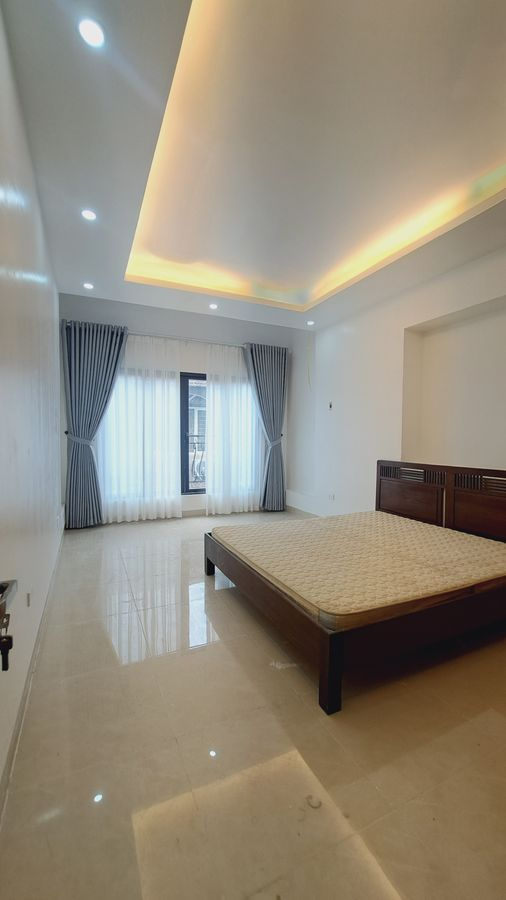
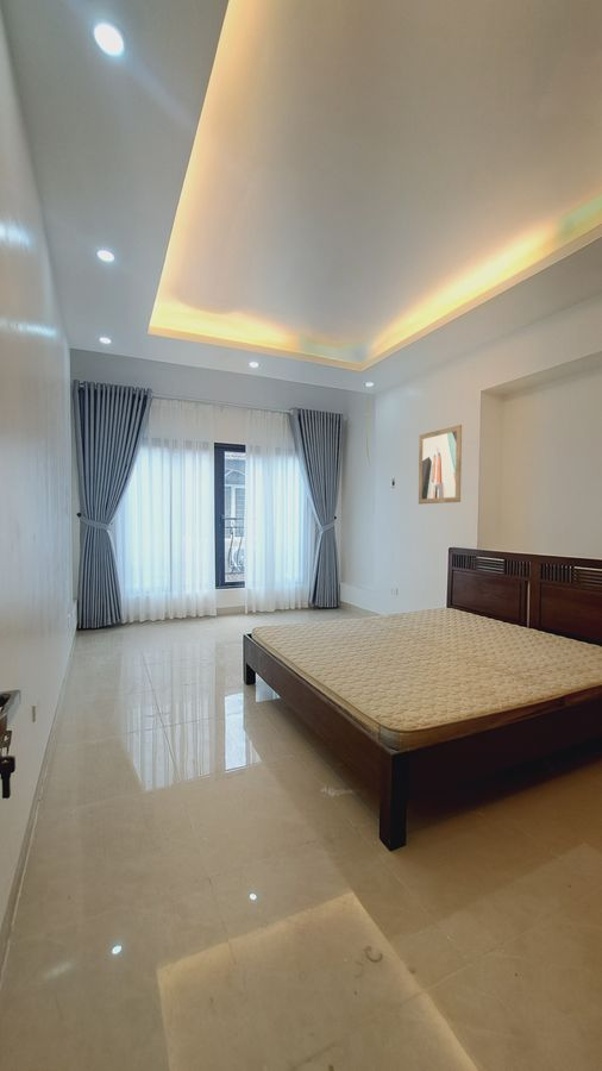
+ wall art [418,424,463,505]
